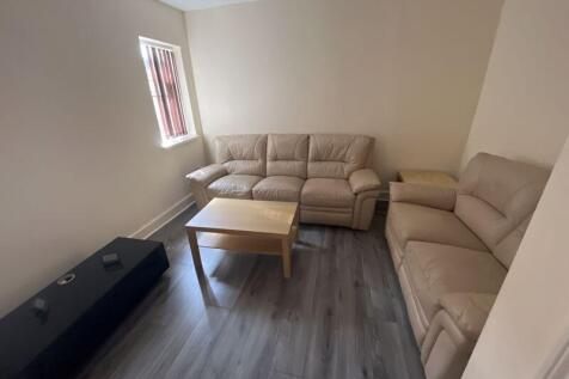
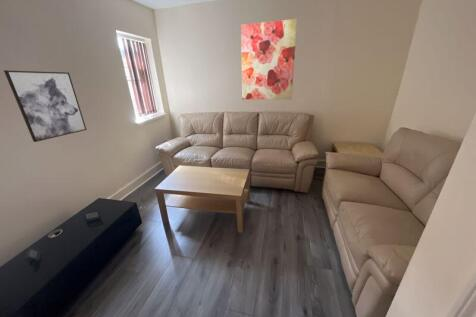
+ wall art [3,69,88,143]
+ wall art [240,18,298,100]
